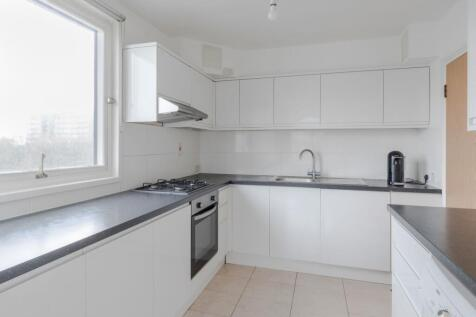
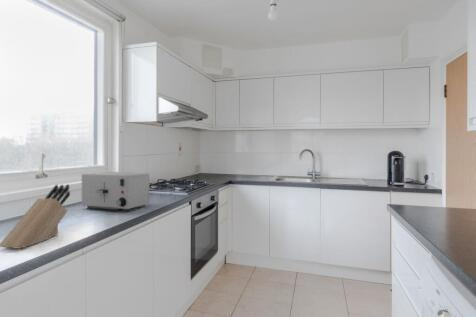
+ knife block [0,183,71,250]
+ toaster [81,171,150,212]
